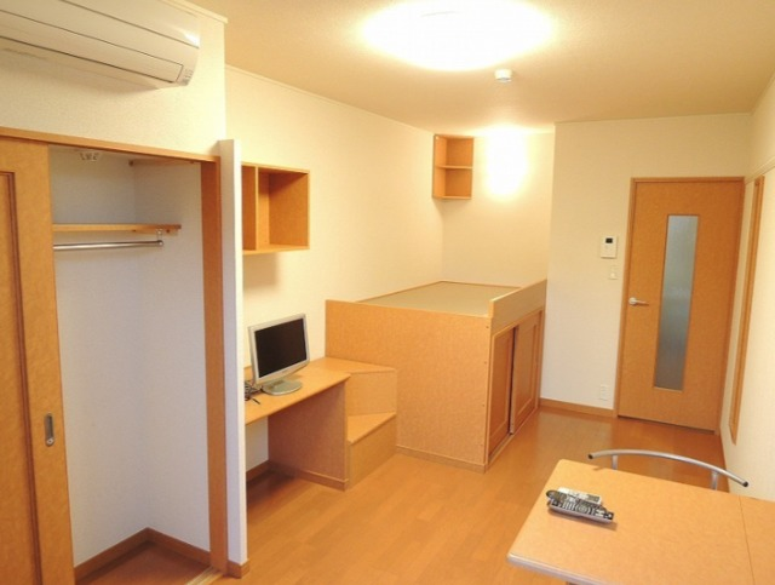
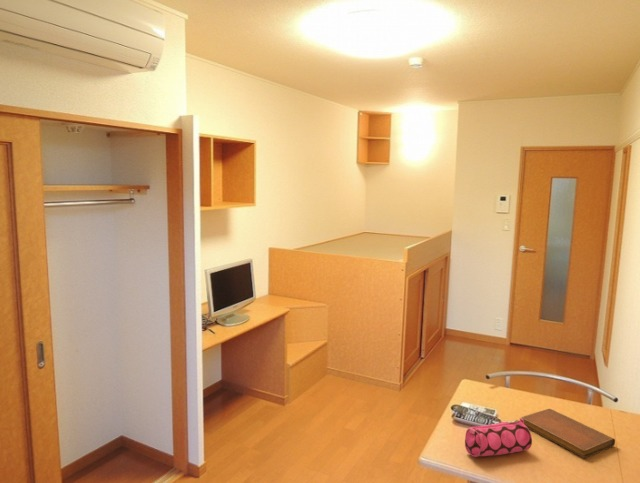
+ notebook [520,408,616,459]
+ pencil case [464,417,533,458]
